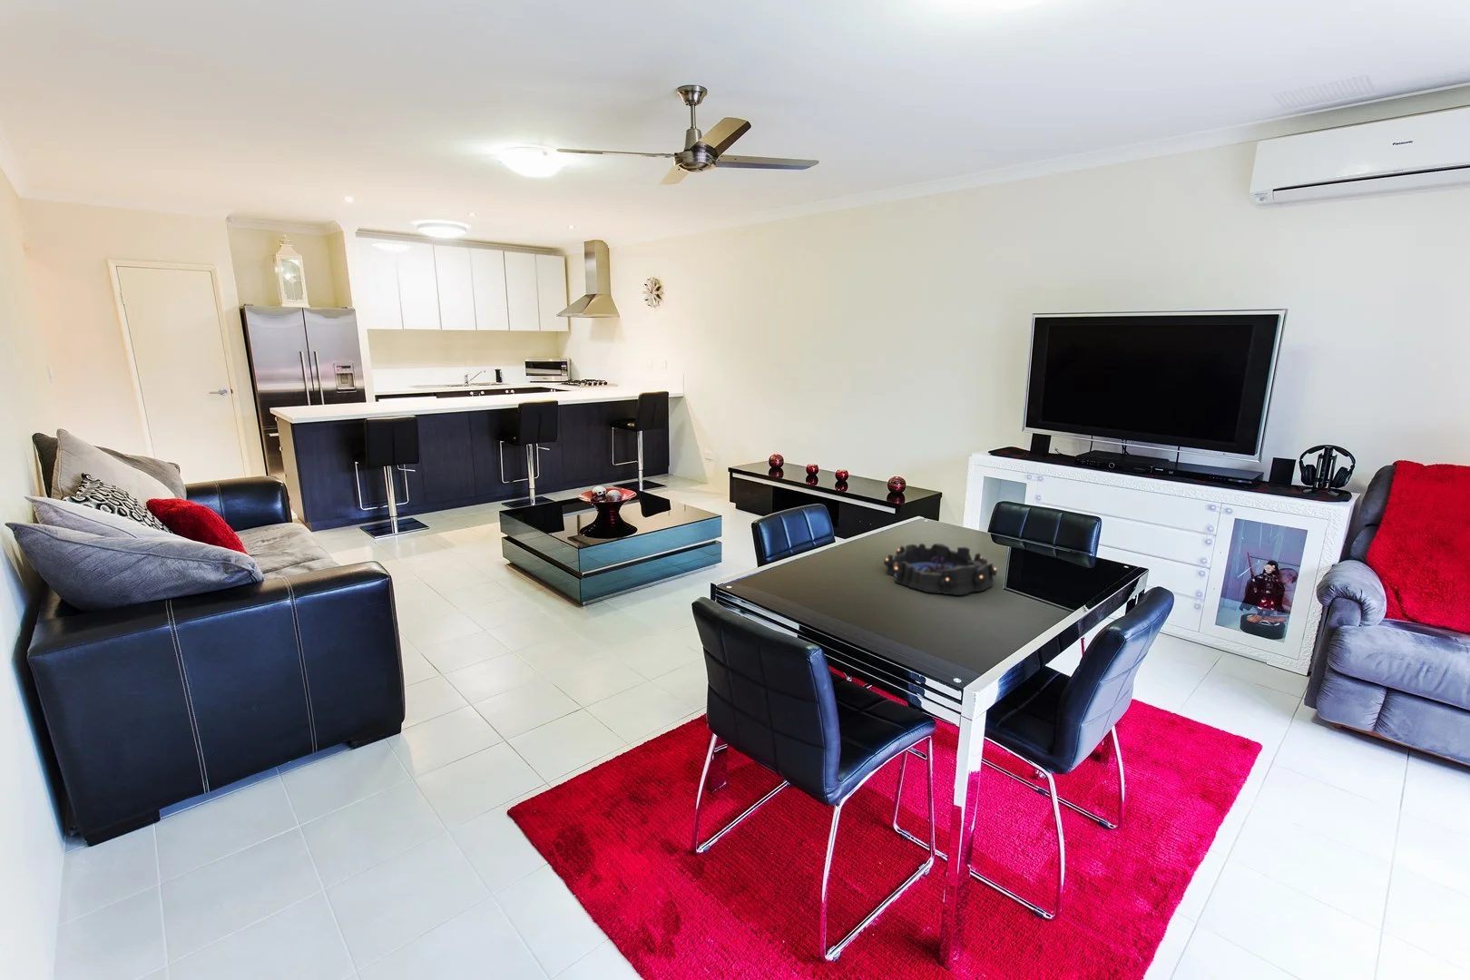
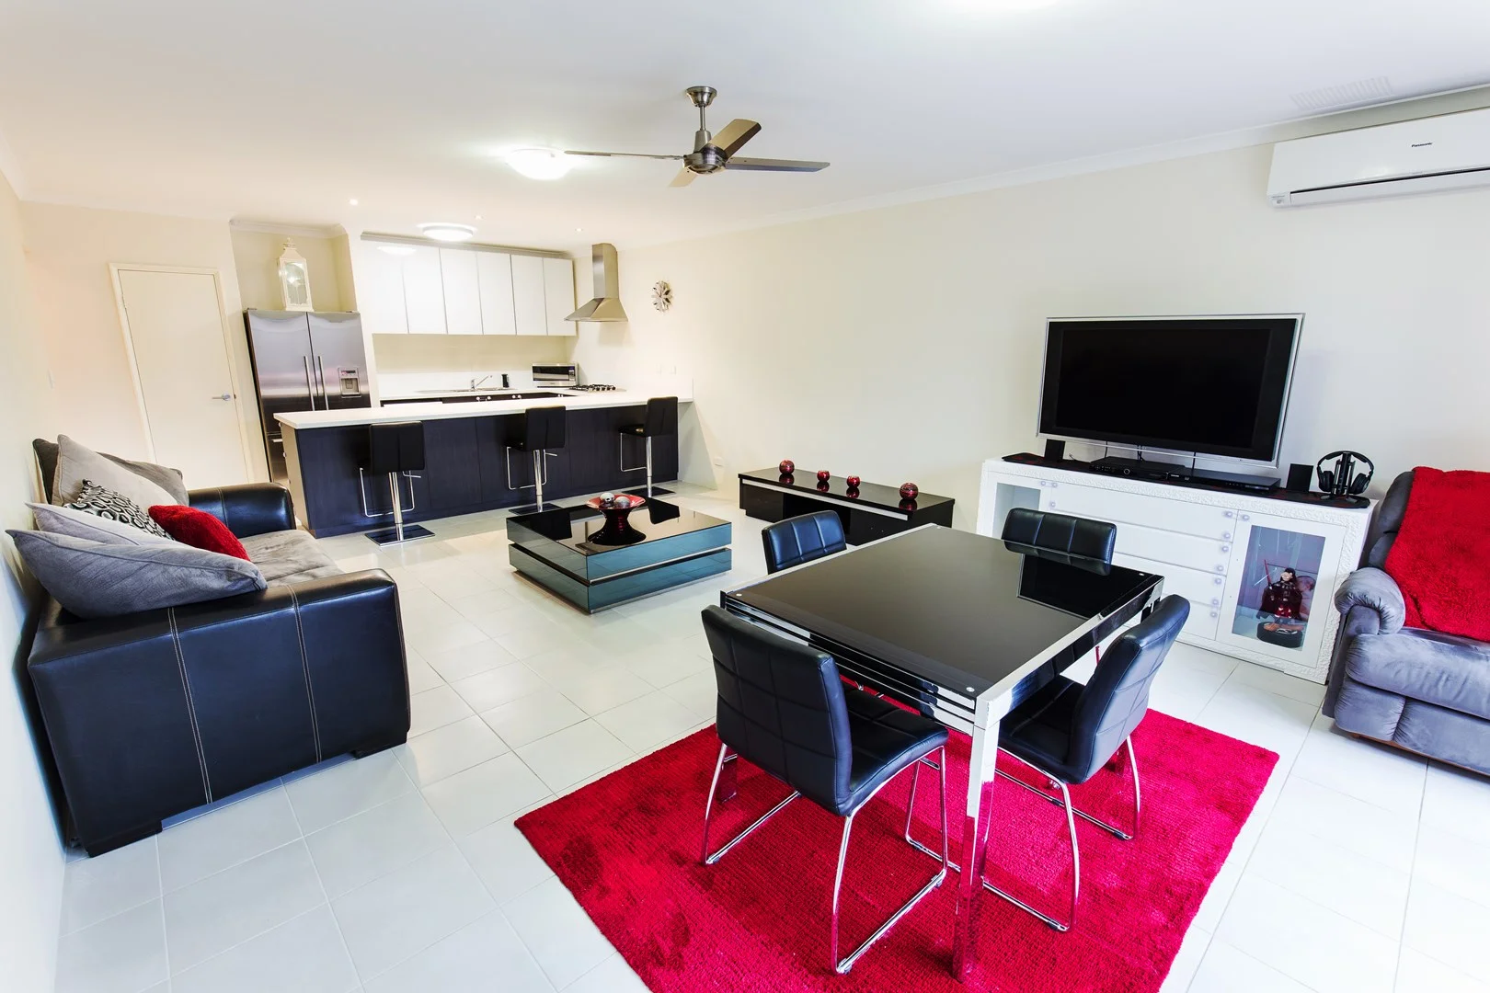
- decorative bowl [883,542,999,596]
